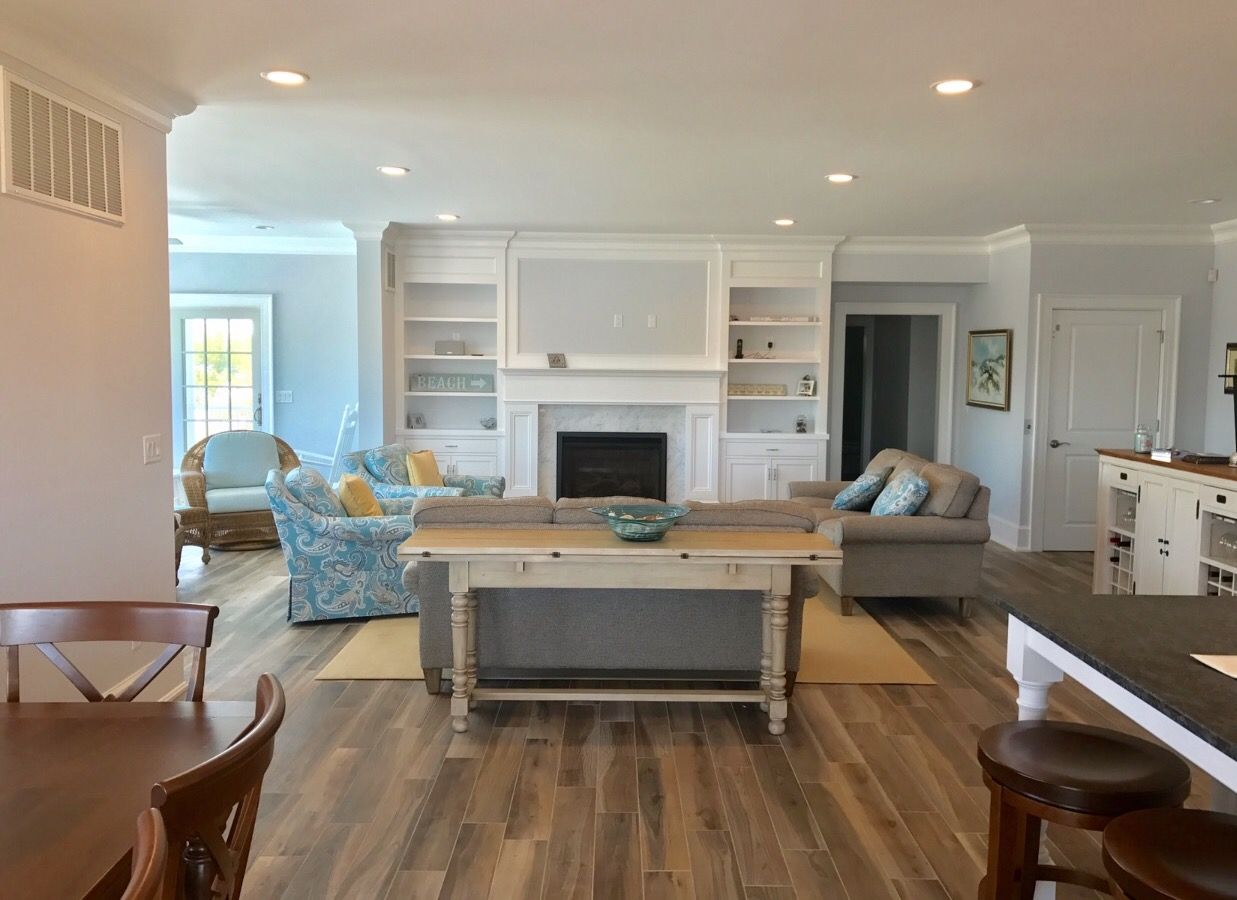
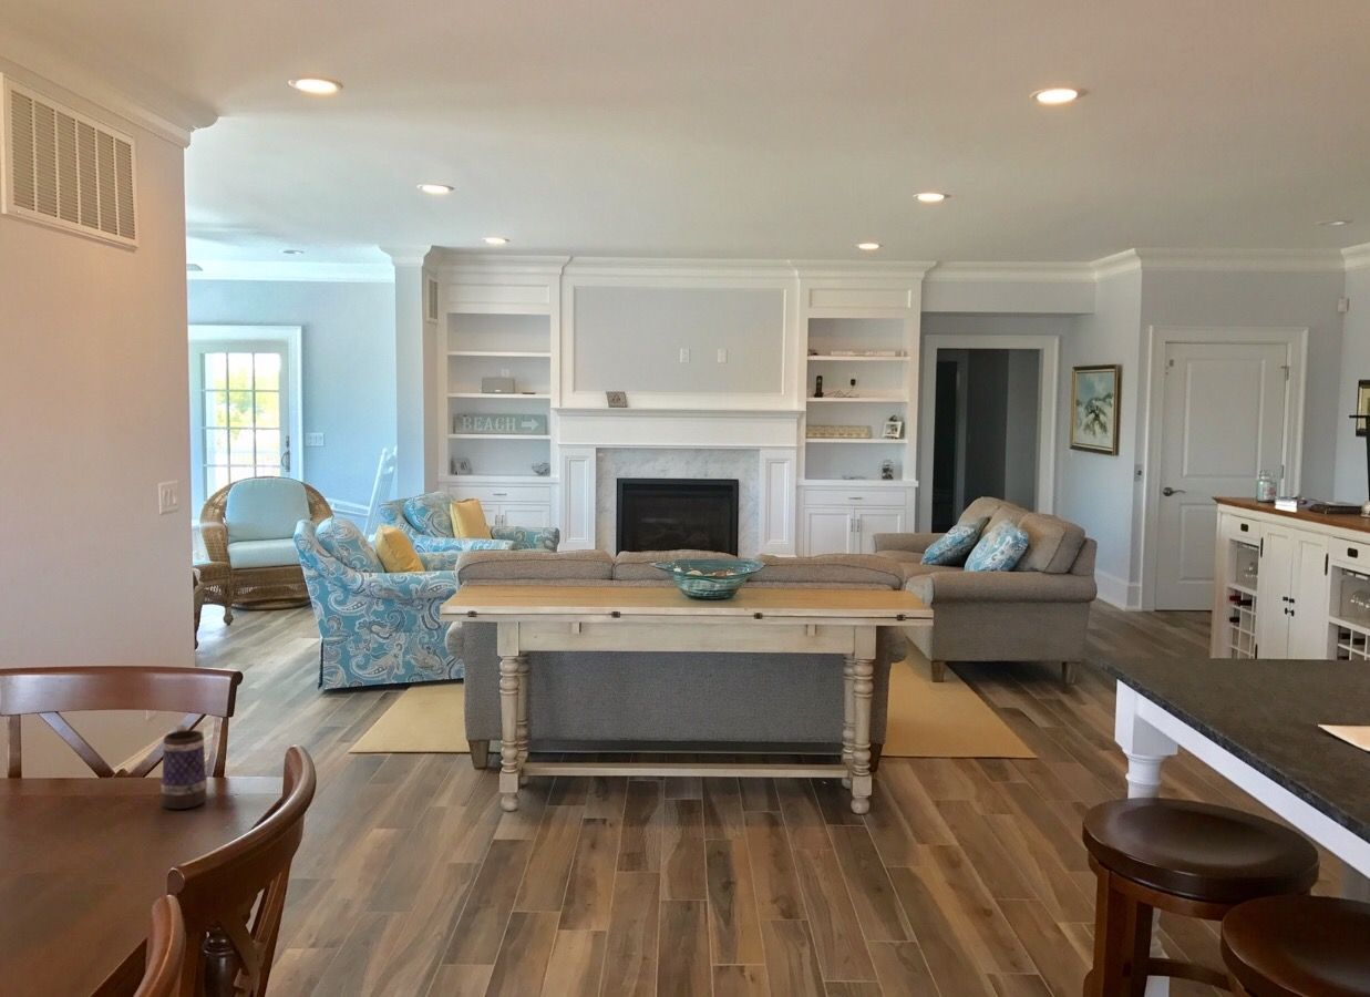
+ mug [159,723,208,810]
